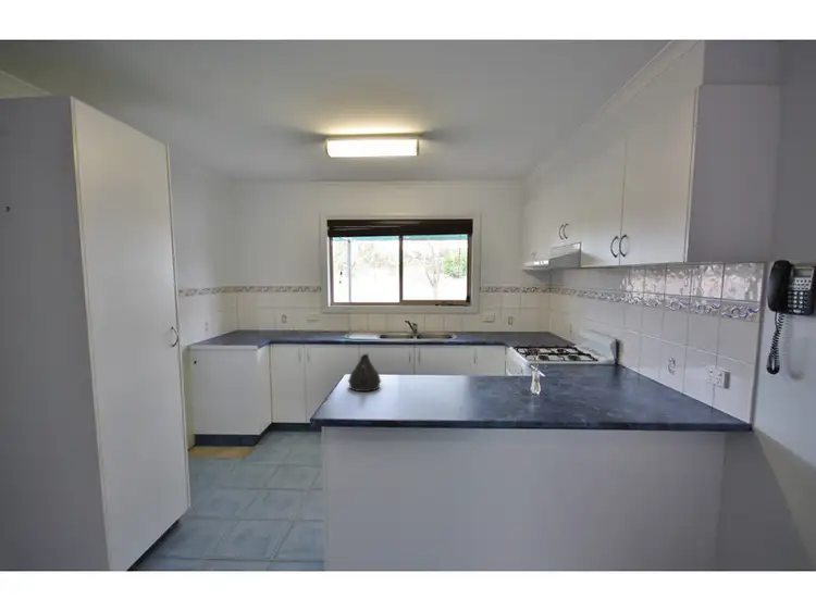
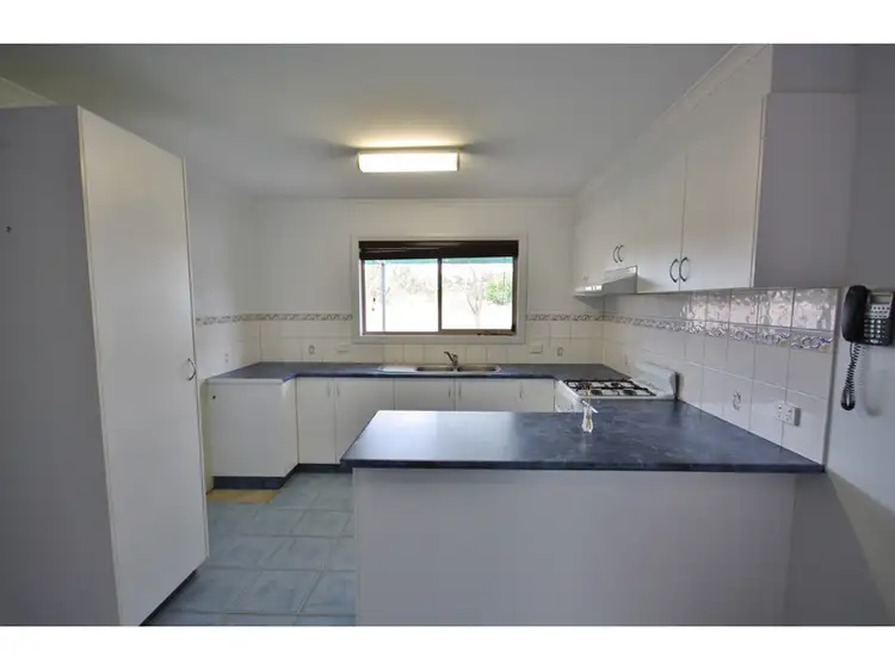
- teapot [347,352,382,392]
